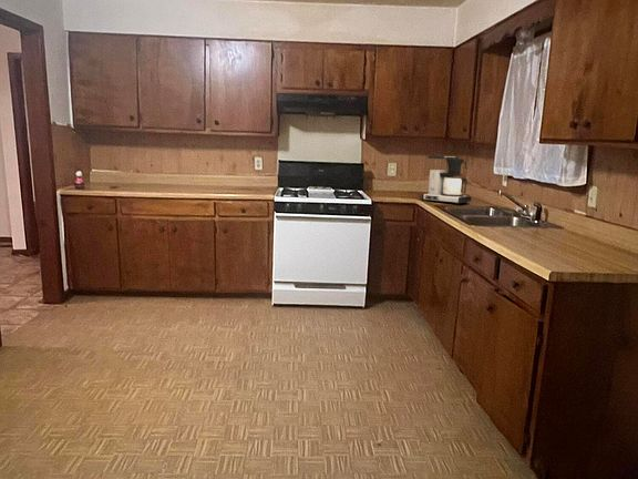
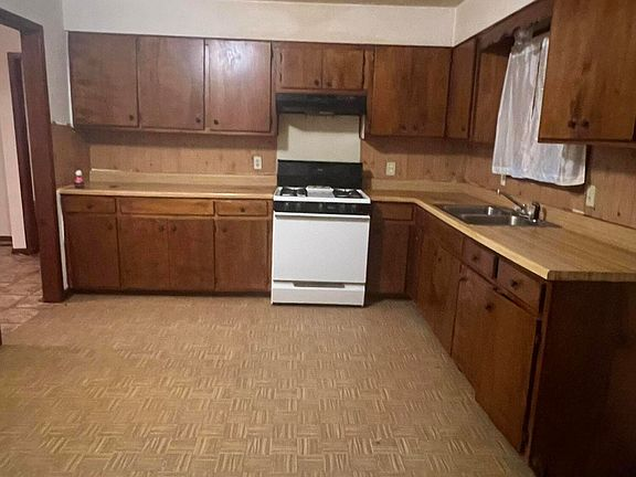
- coffee maker [421,154,472,205]
